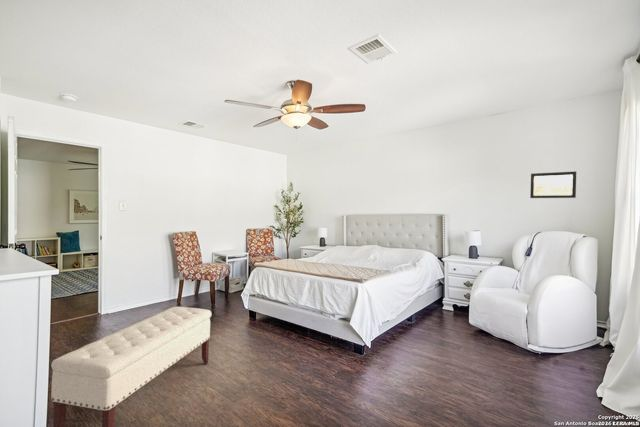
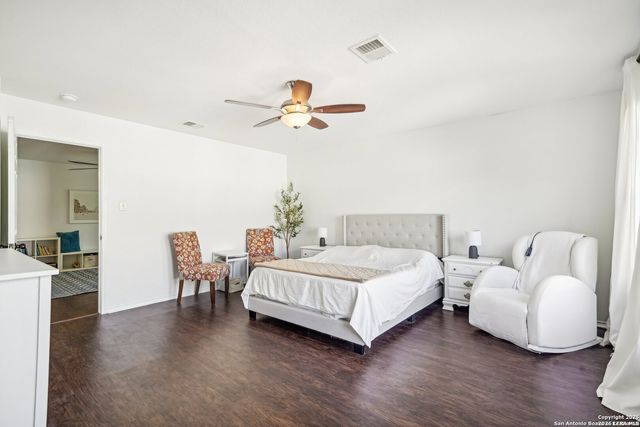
- bench [50,306,212,427]
- wall art [529,170,577,199]
